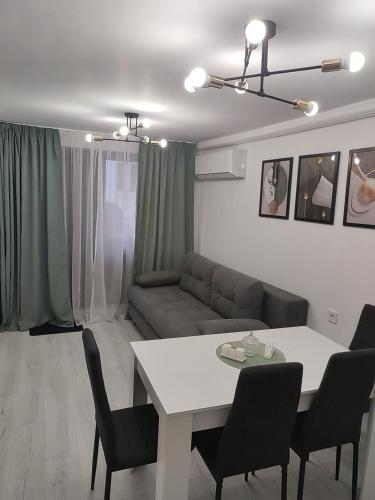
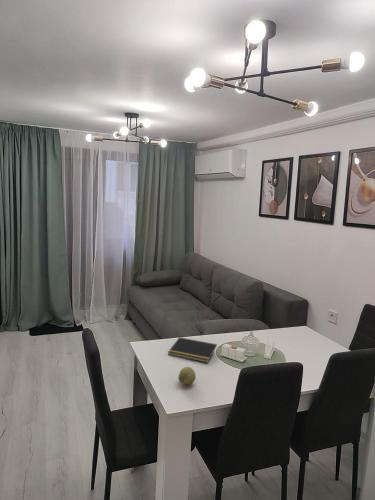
+ fruit [178,366,197,386]
+ notepad [167,336,218,364]
